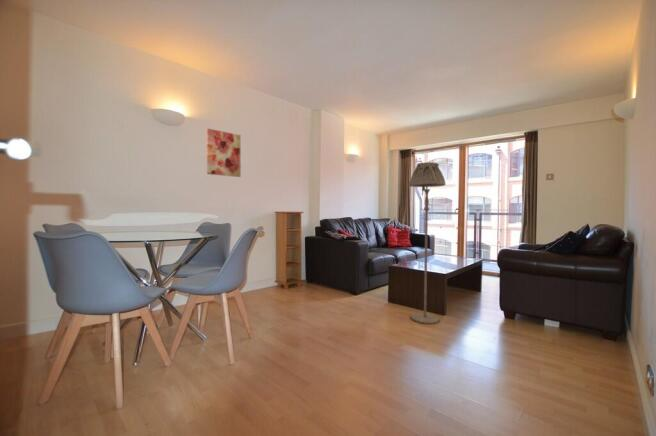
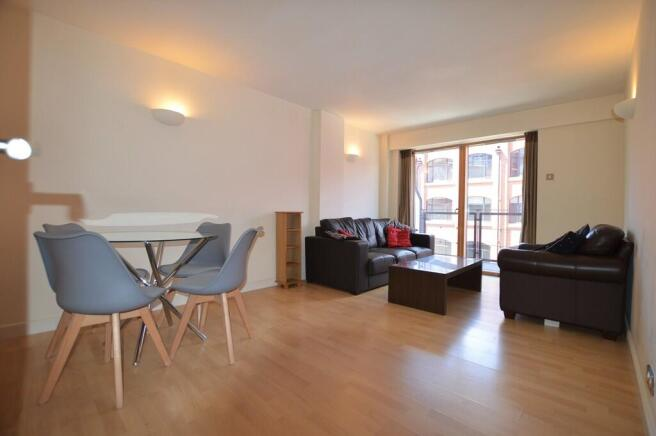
- wall art [206,128,242,178]
- floor lamp [408,161,447,325]
